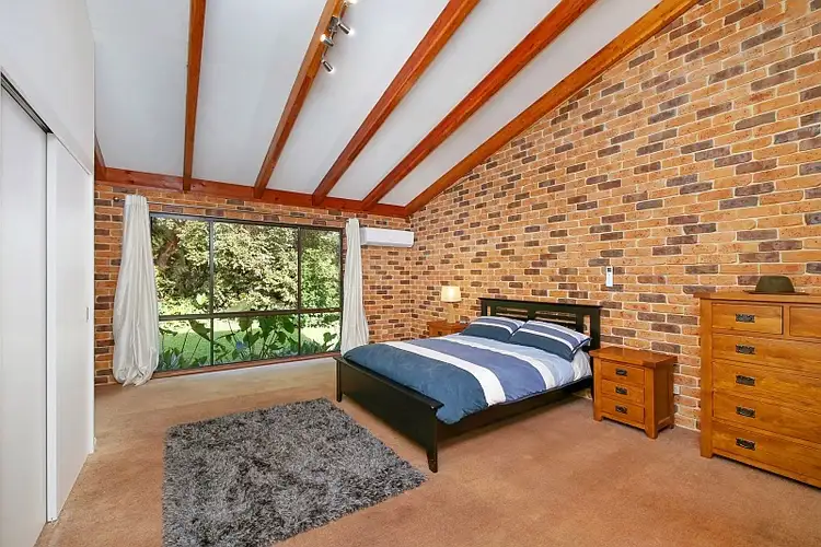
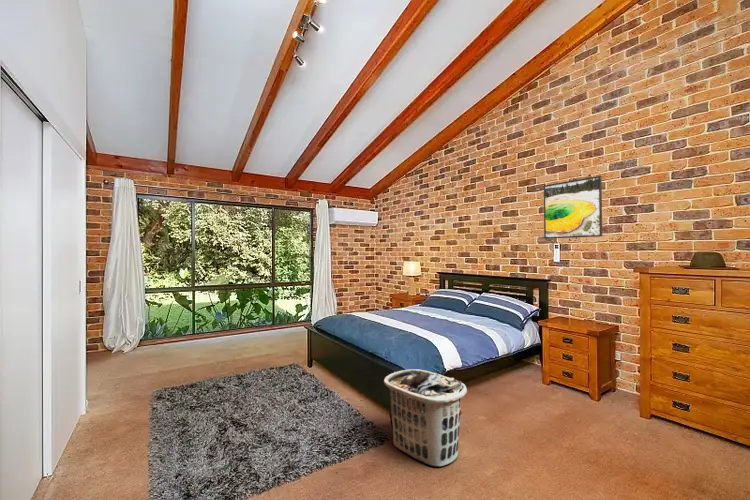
+ clothes hamper [383,368,468,467]
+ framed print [543,175,603,240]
